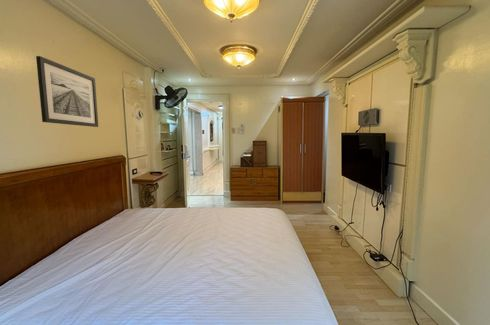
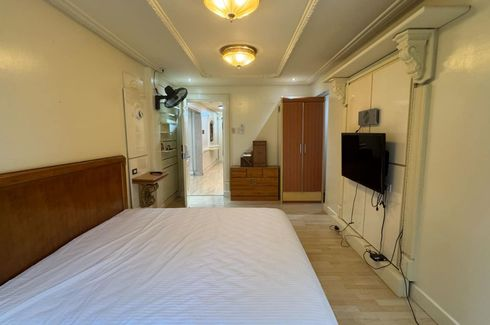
- wall art [35,55,99,128]
